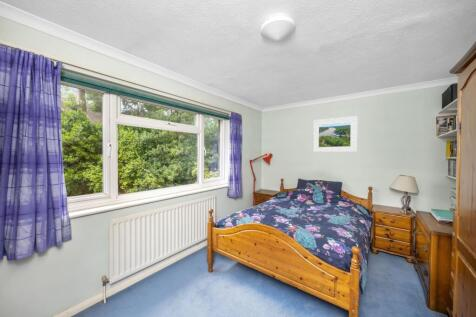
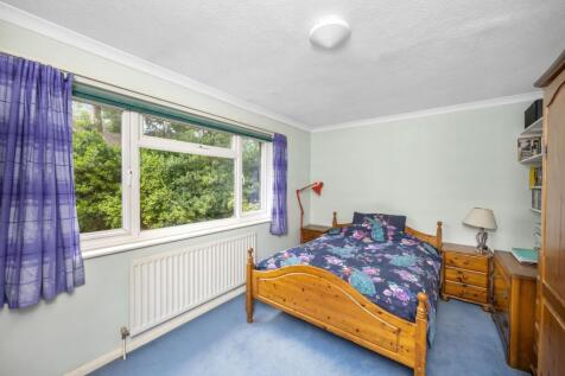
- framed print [313,115,358,153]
